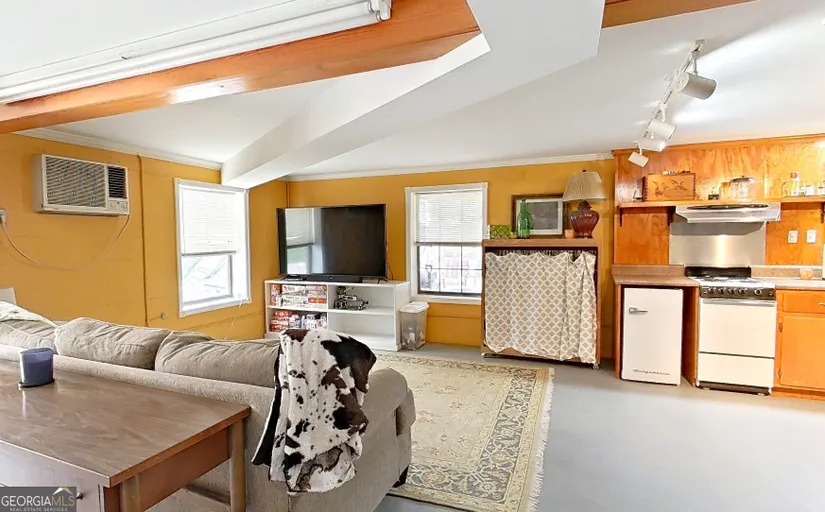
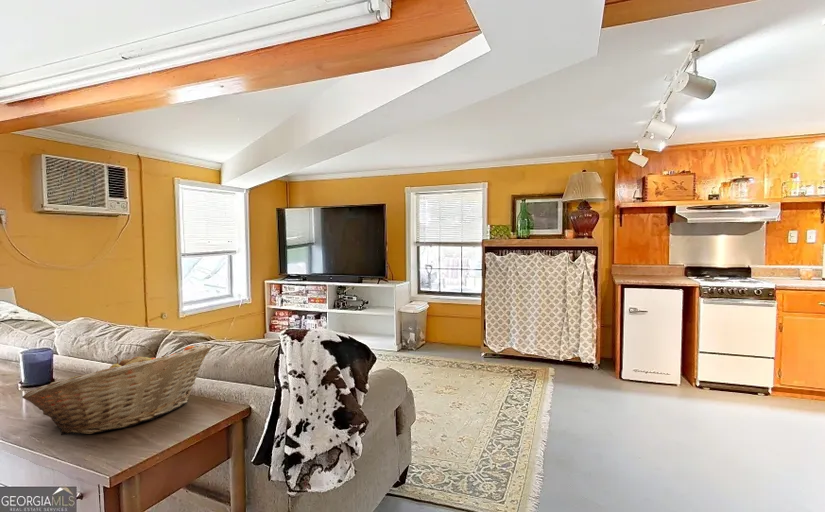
+ fruit basket [21,344,212,436]
